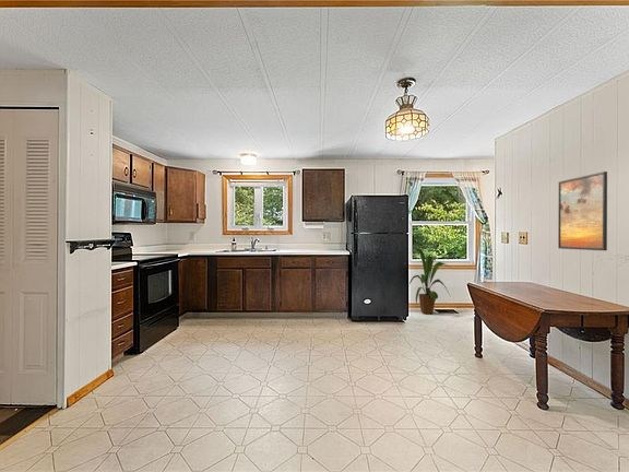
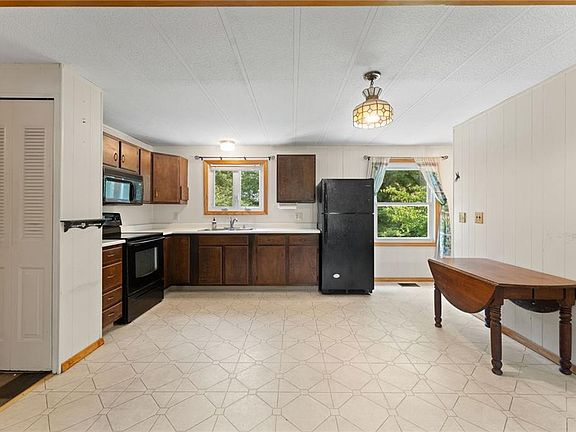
- house plant [408,247,452,315]
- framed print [557,170,608,251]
